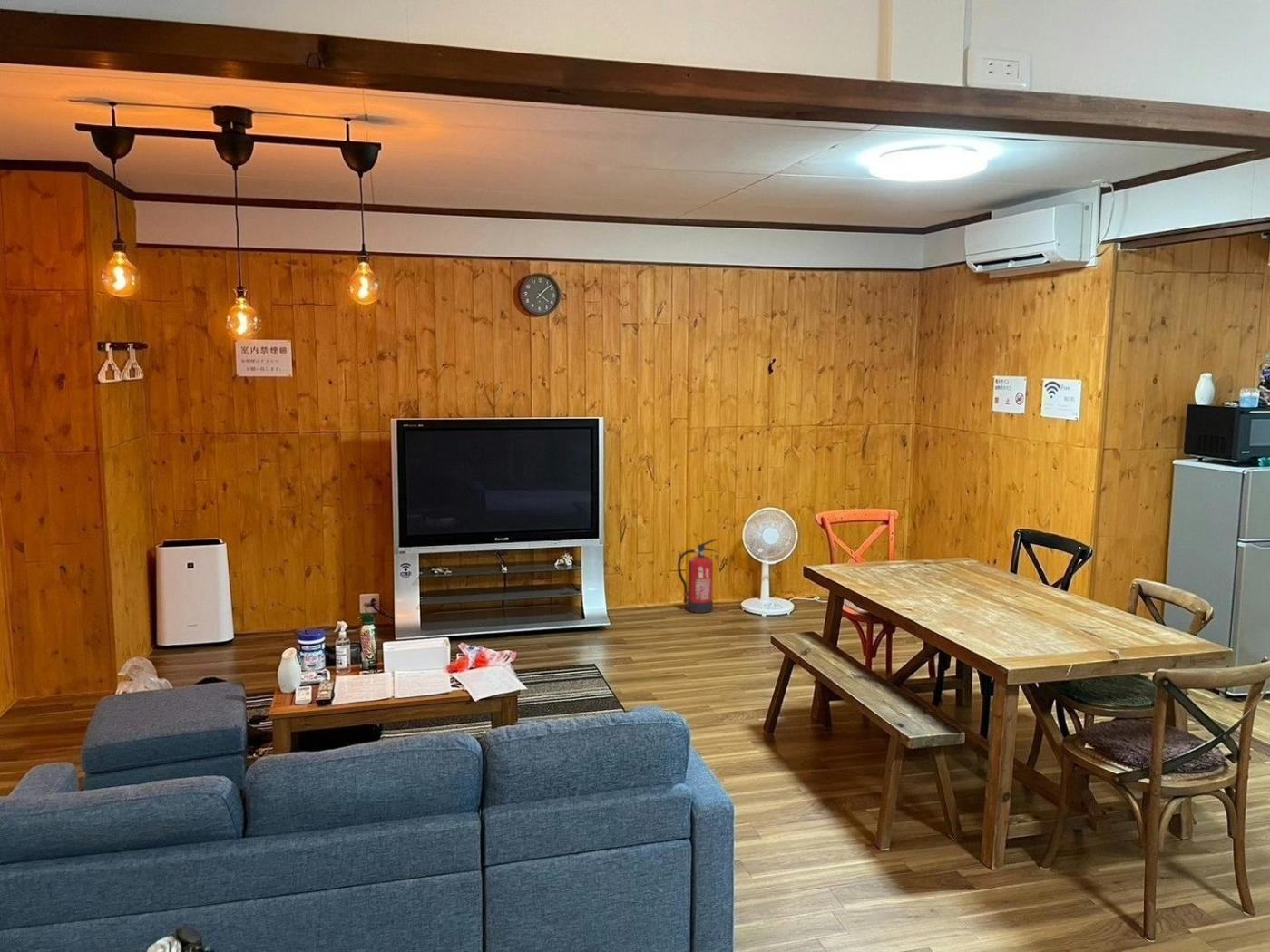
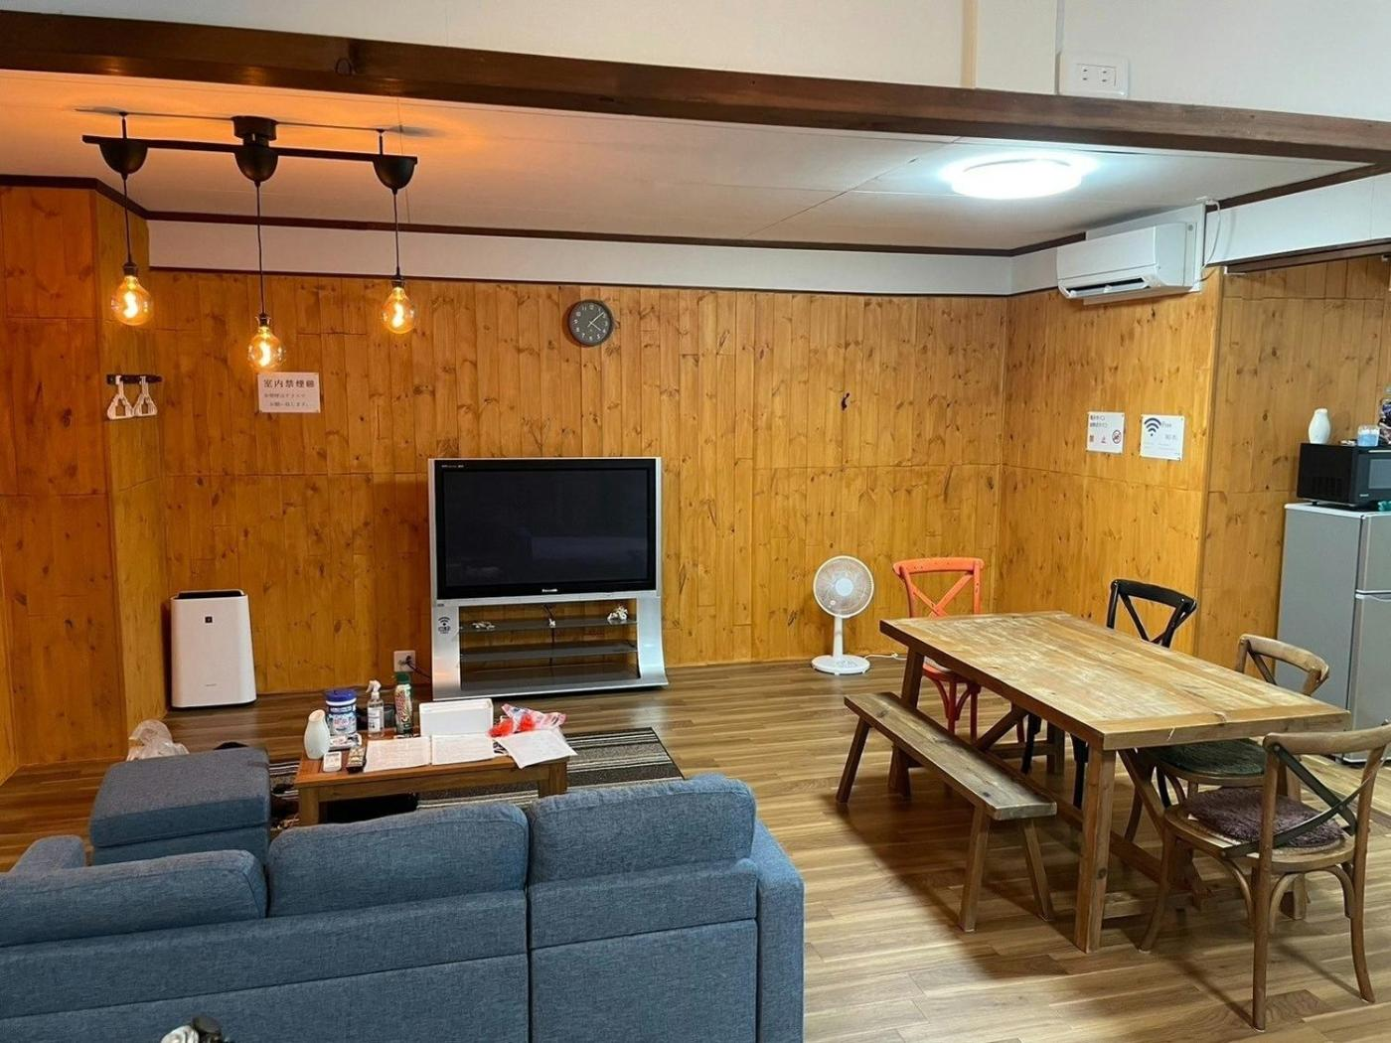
- fire extinguisher [677,538,718,614]
